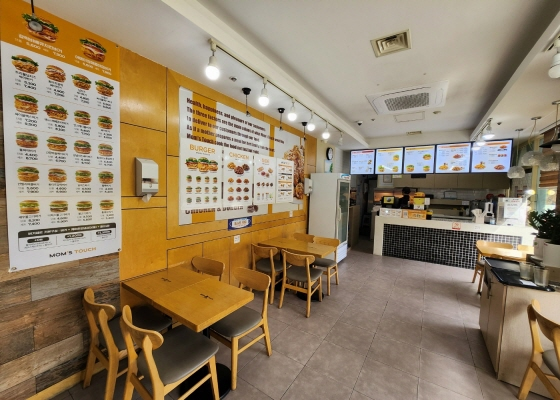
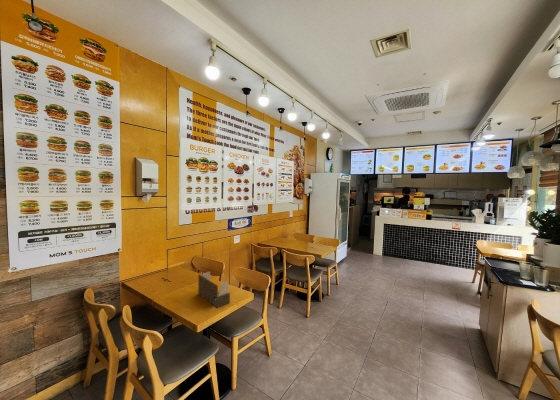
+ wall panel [197,271,231,308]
